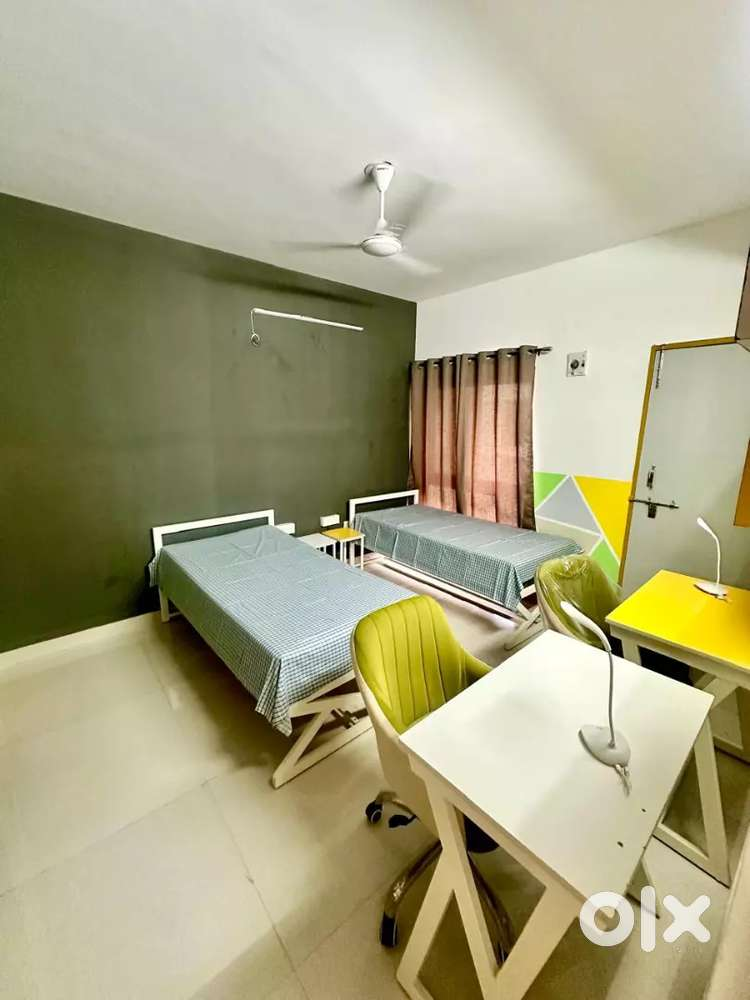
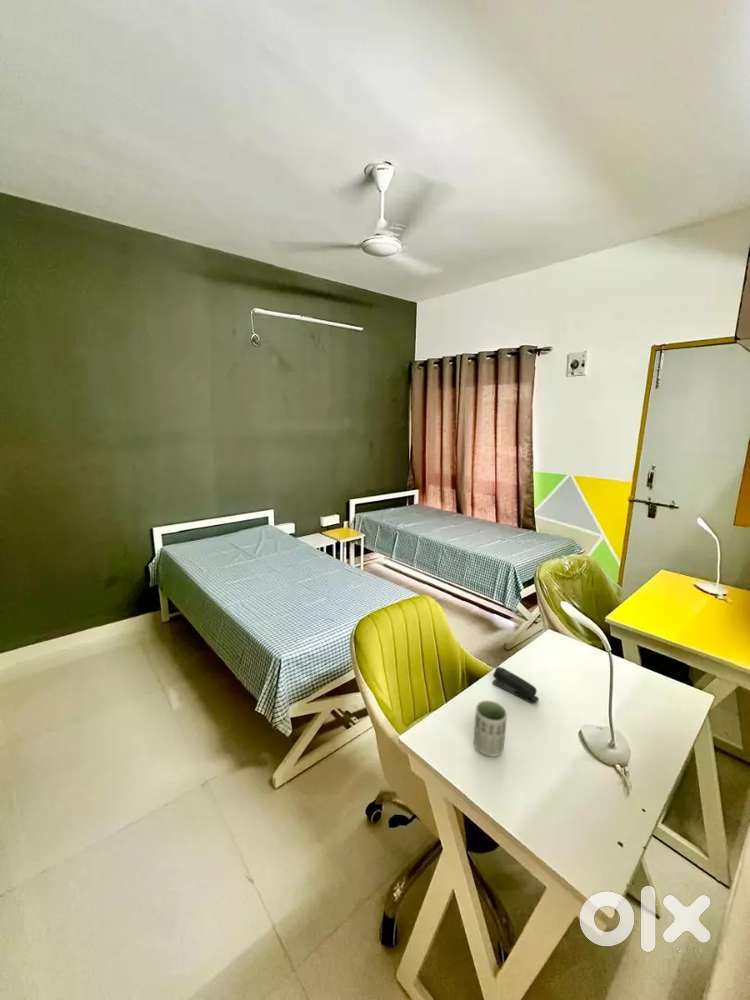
+ stapler [491,666,539,704]
+ cup [473,699,508,758]
